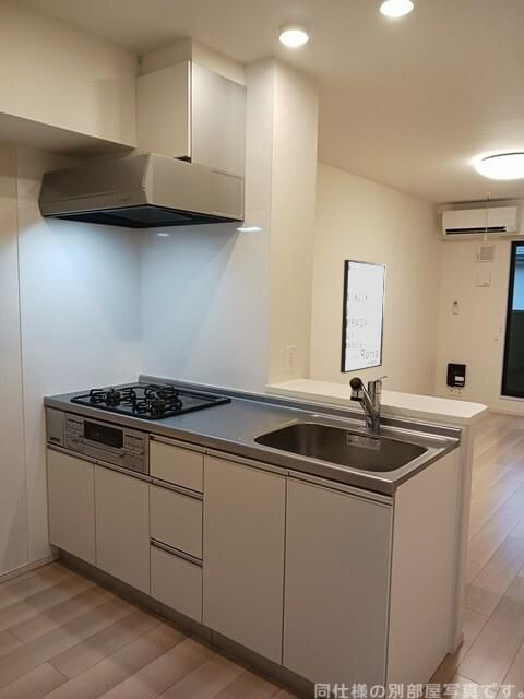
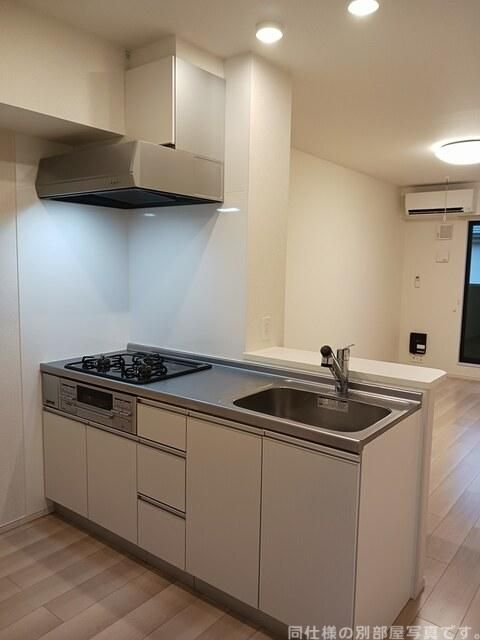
- wall art [340,259,388,375]
